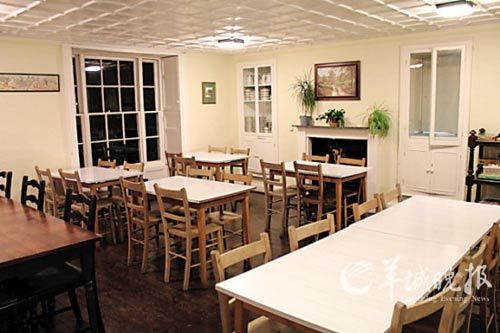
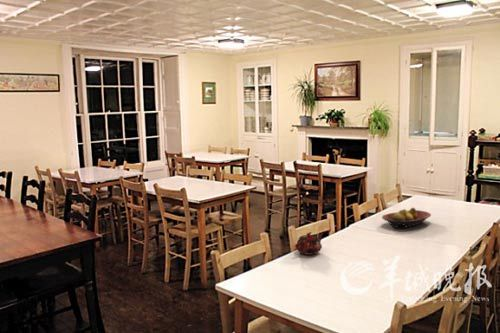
+ fruit bowl [381,207,432,229]
+ teapot [294,231,323,256]
